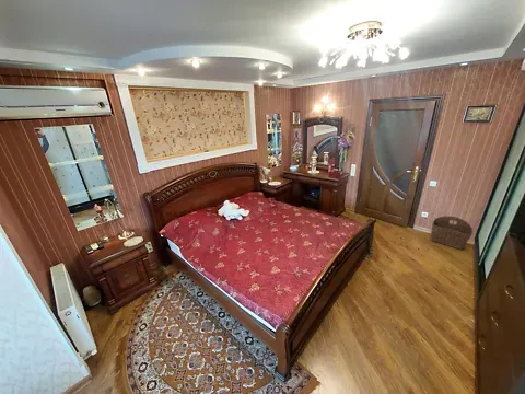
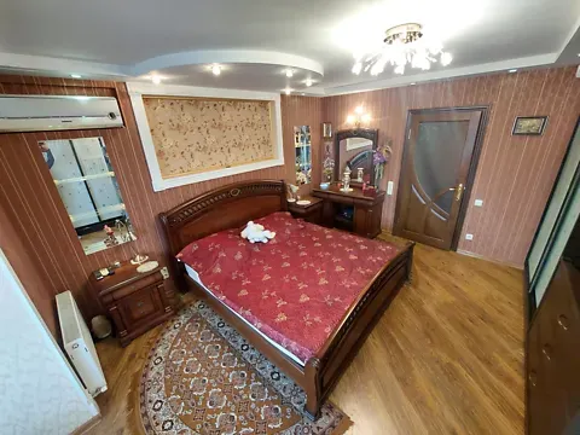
- wicker basket [429,215,474,251]
